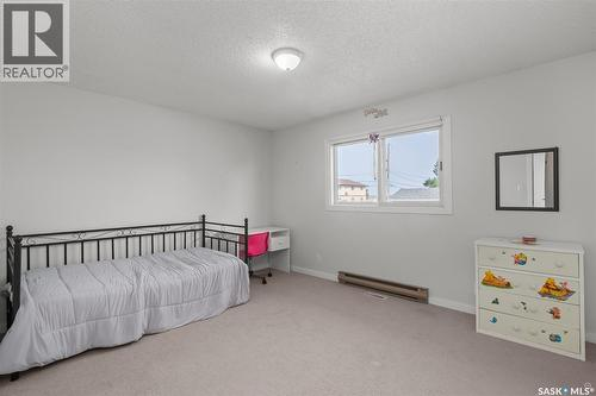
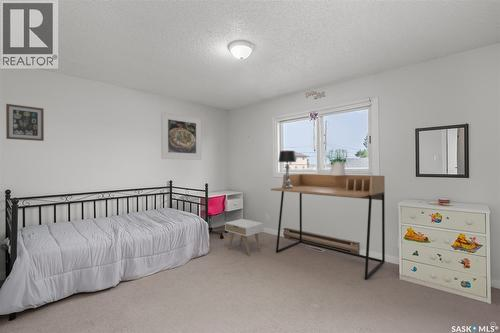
+ desk [270,173,386,280]
+ table lamp [278,150,297,189]
+ nightstand [224,218,265,257]
+ potted plant [325,148,350,175]
+ wall art [5,103,45,142]
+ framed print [160,111,202,161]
